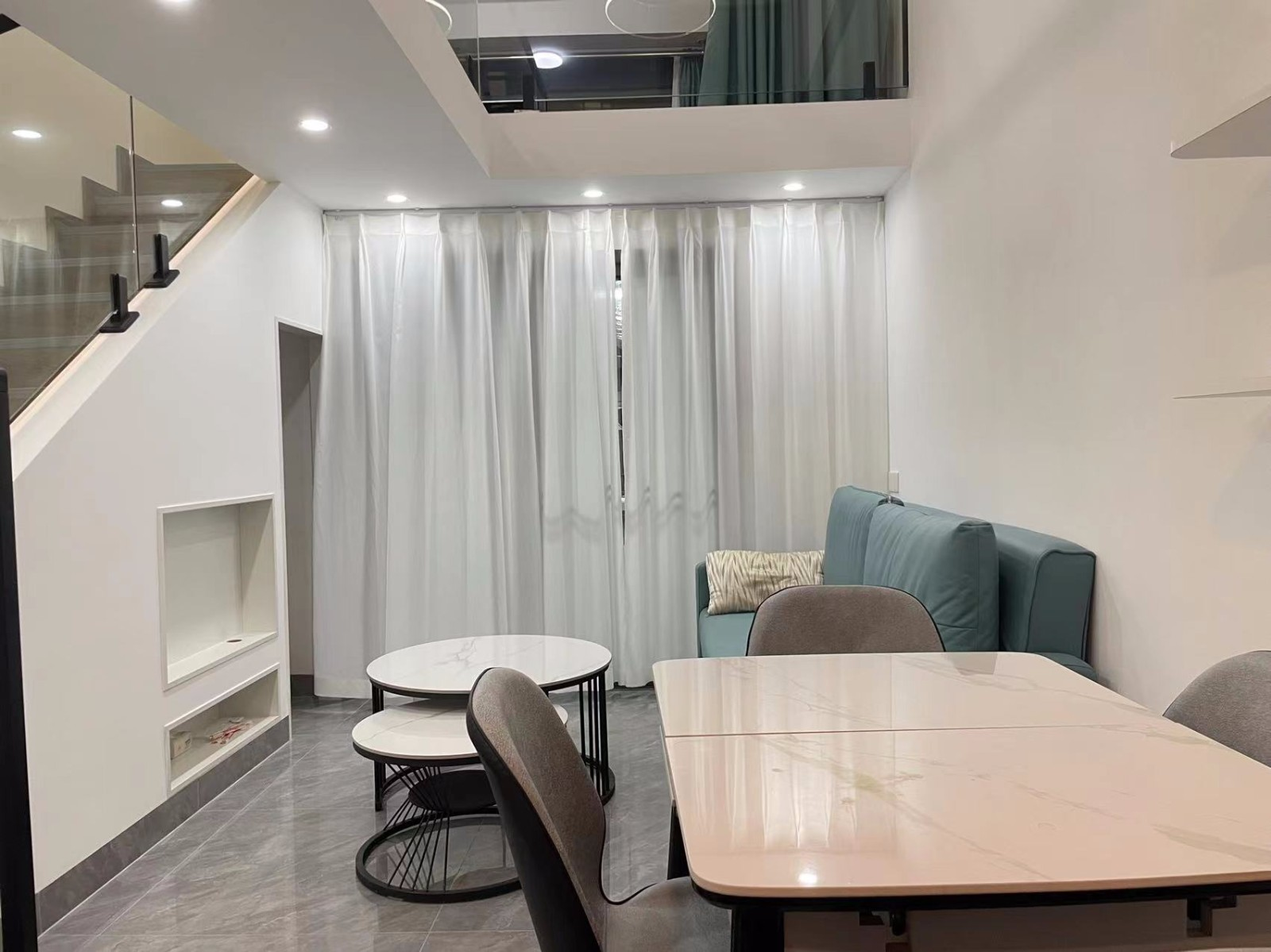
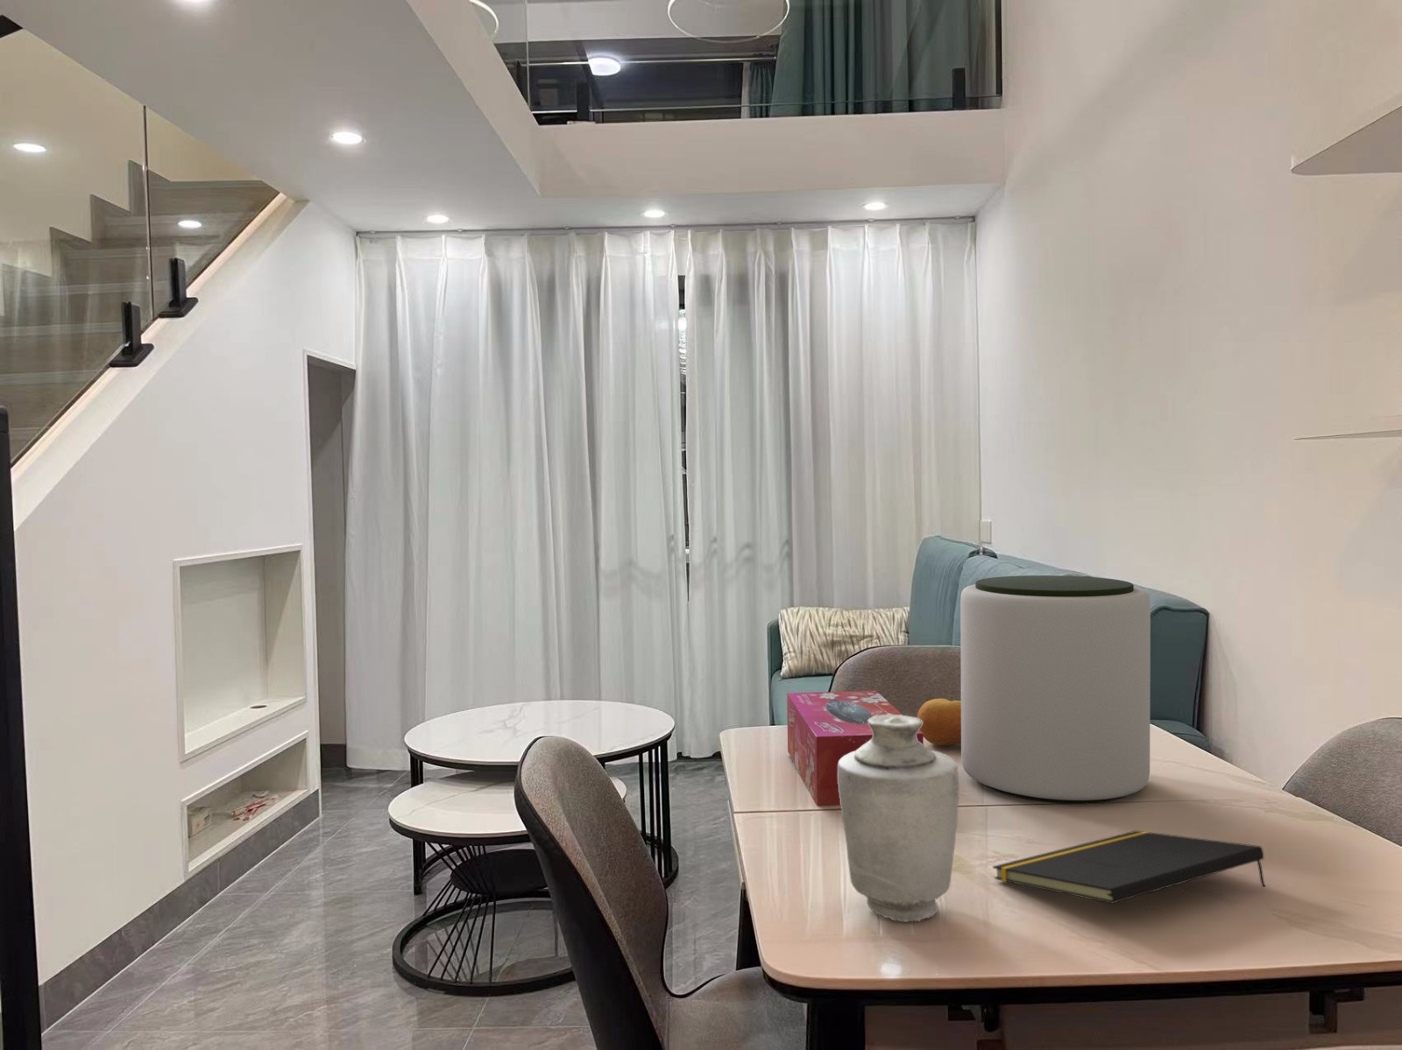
+ tissue box [786,690,924,806]
+ plant pot [960,575,1152,805]
+ notepad [992,831,1267,904]
+ fruit [917,698,961,746]
+ vase [837,715,961,923]
